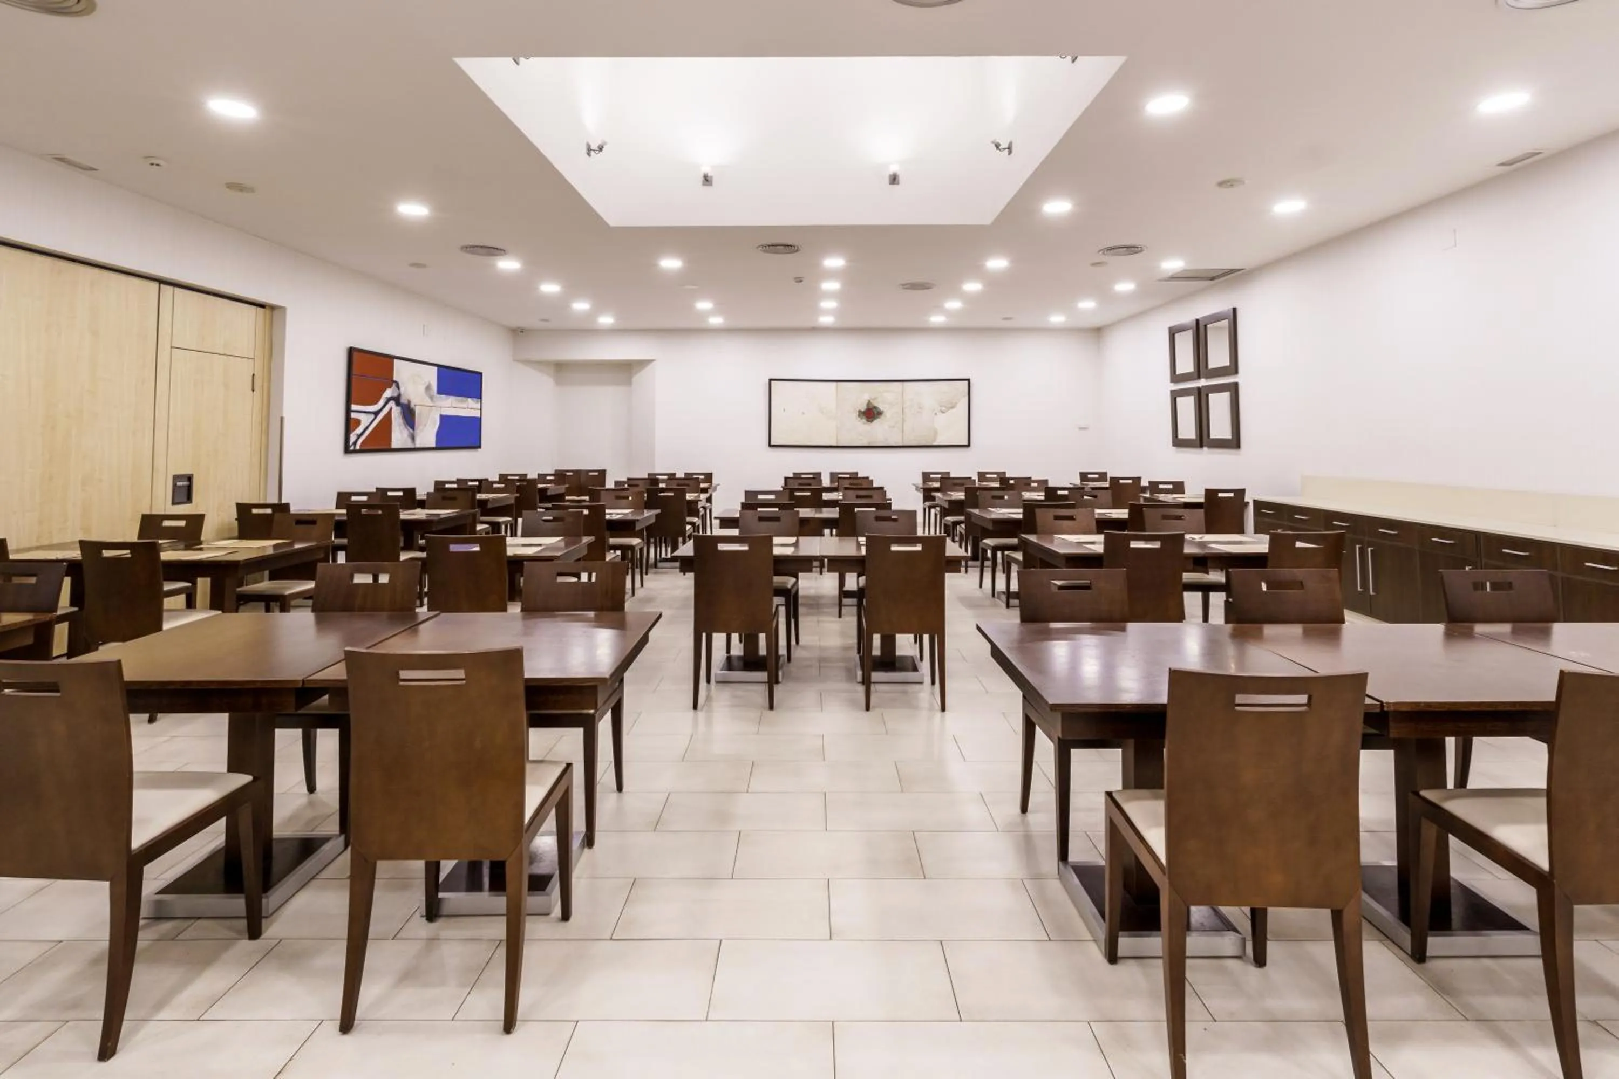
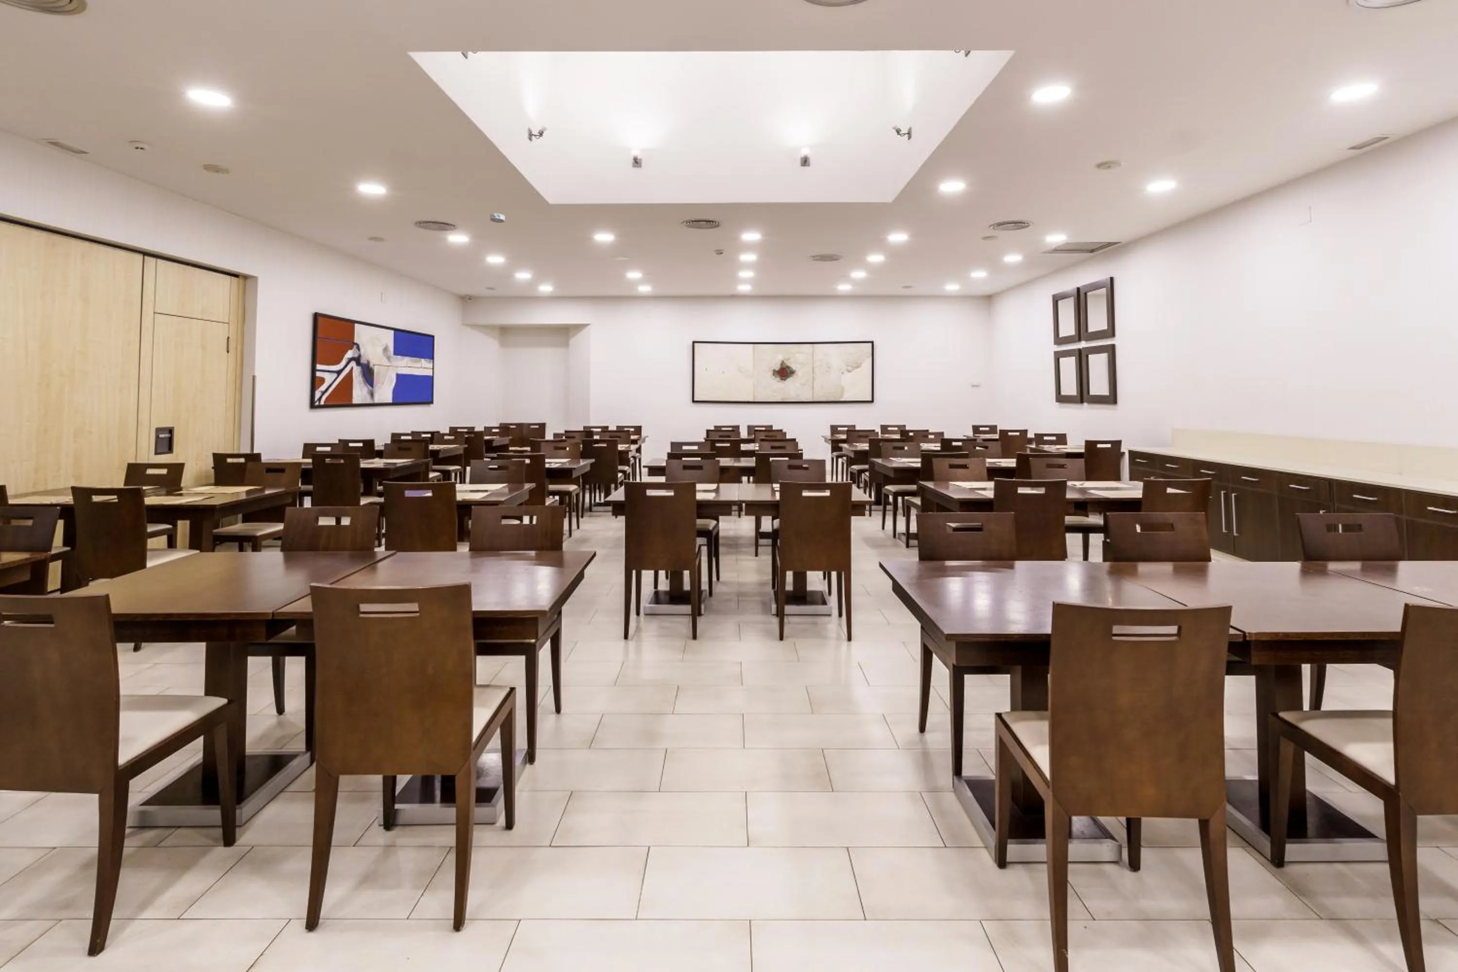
+ smoke detector [489,213,506,223]
